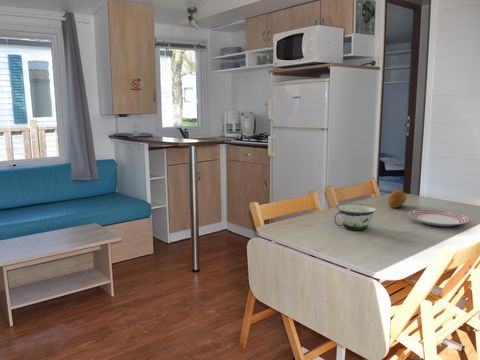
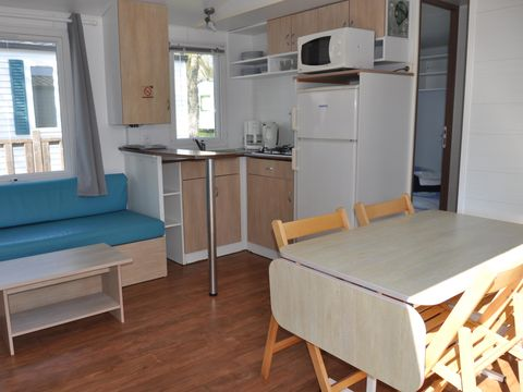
- fruit [387,189,407,209]
- dinner plate [408,208,470,227]
- bowl [333,203,378,231]
